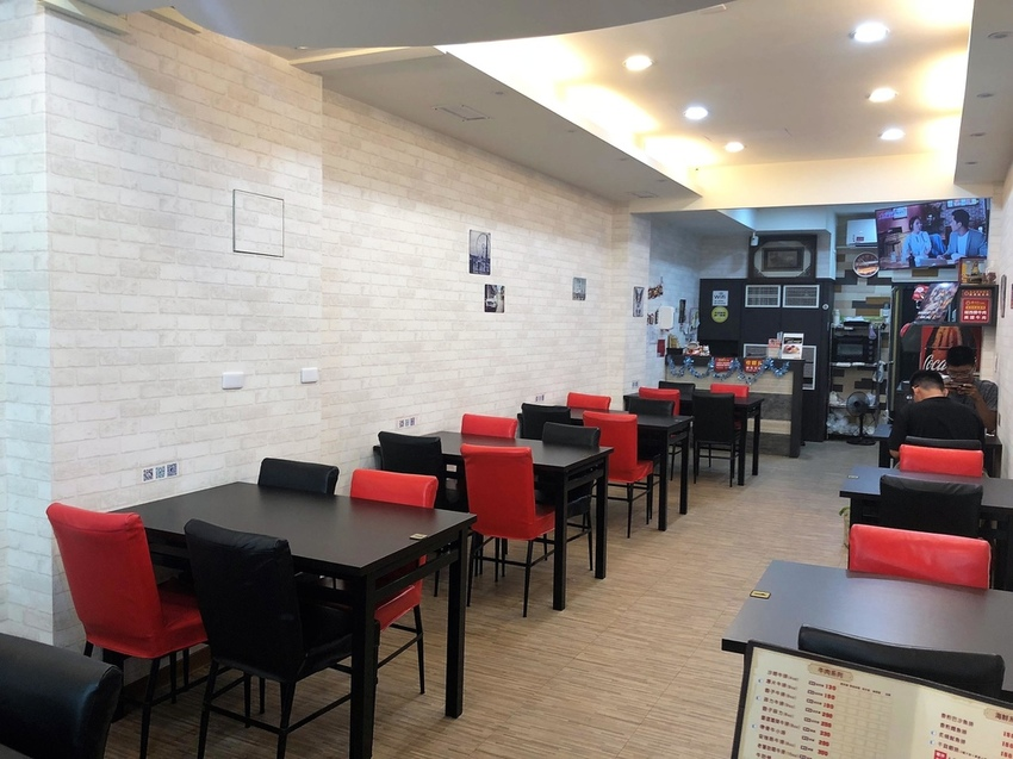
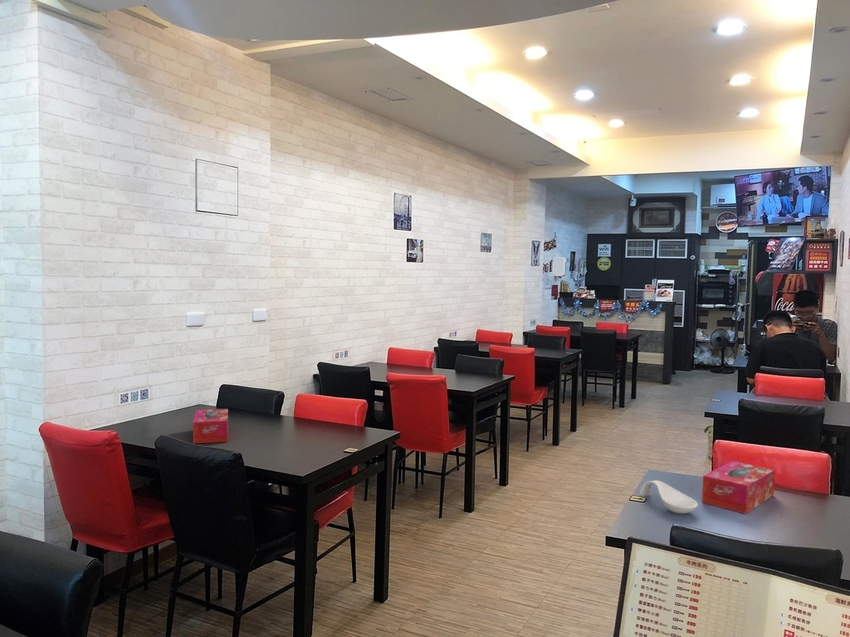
+ spoon rest [639,479,699,515]
+ tissue box [192,408,229,445]
+ tissue box [701,460,776,515]
